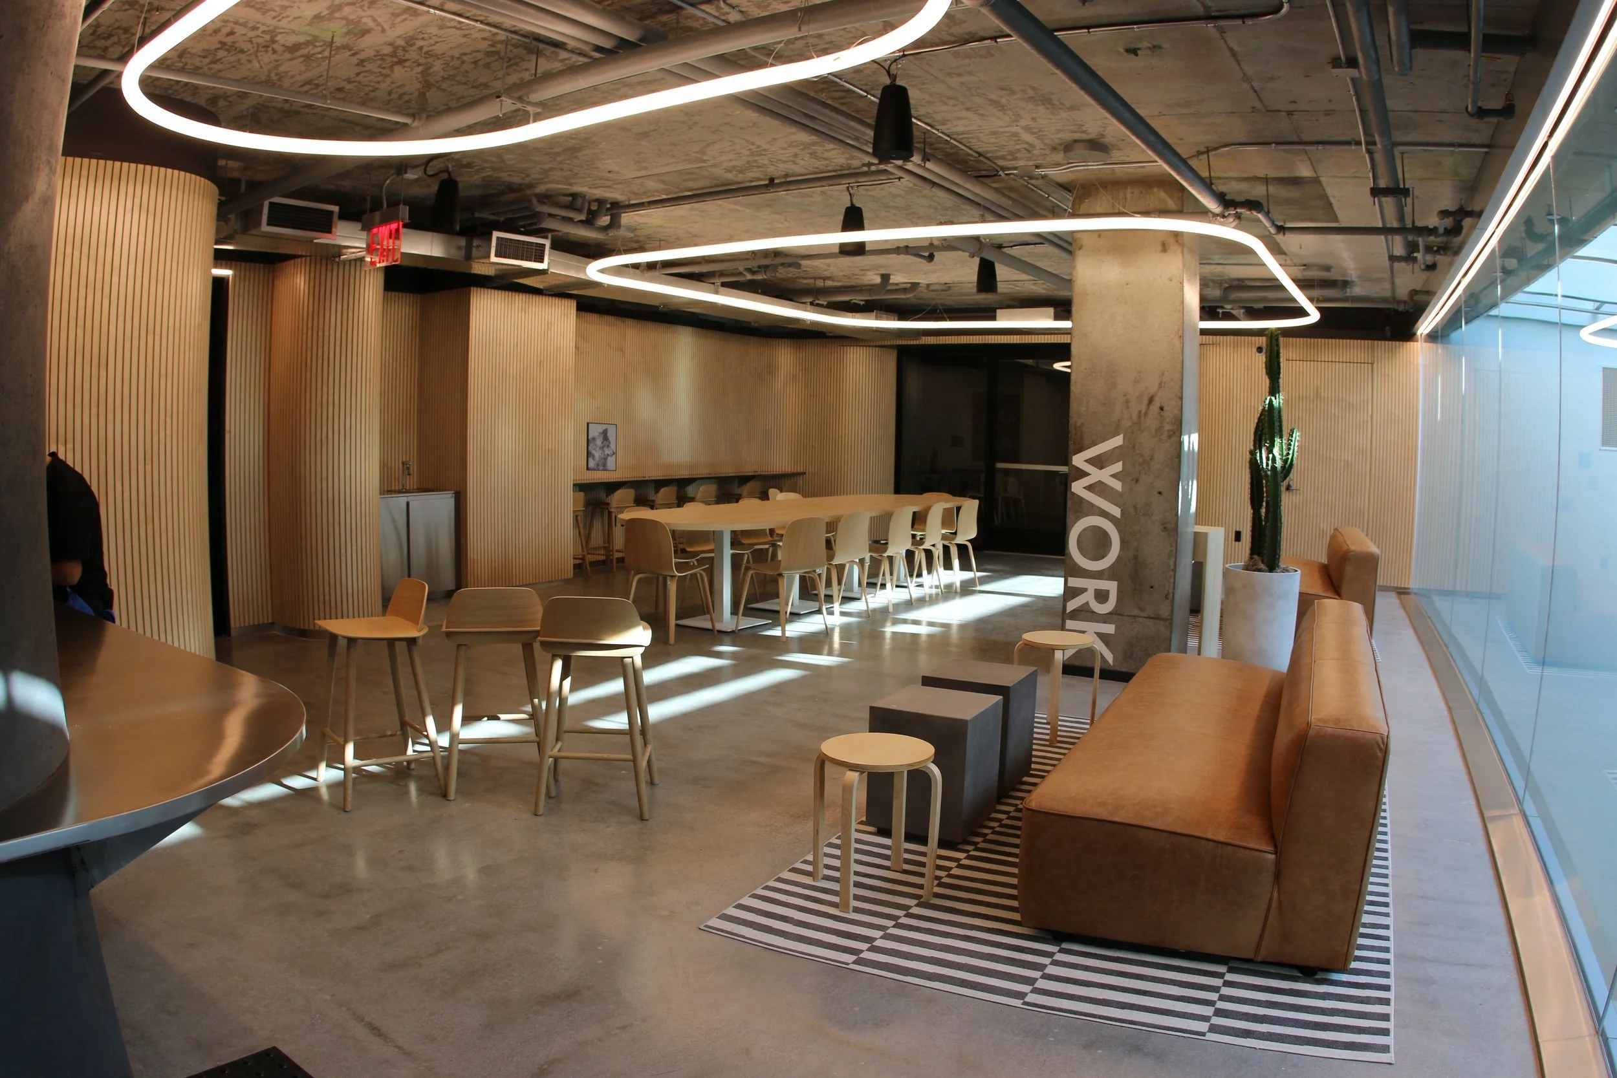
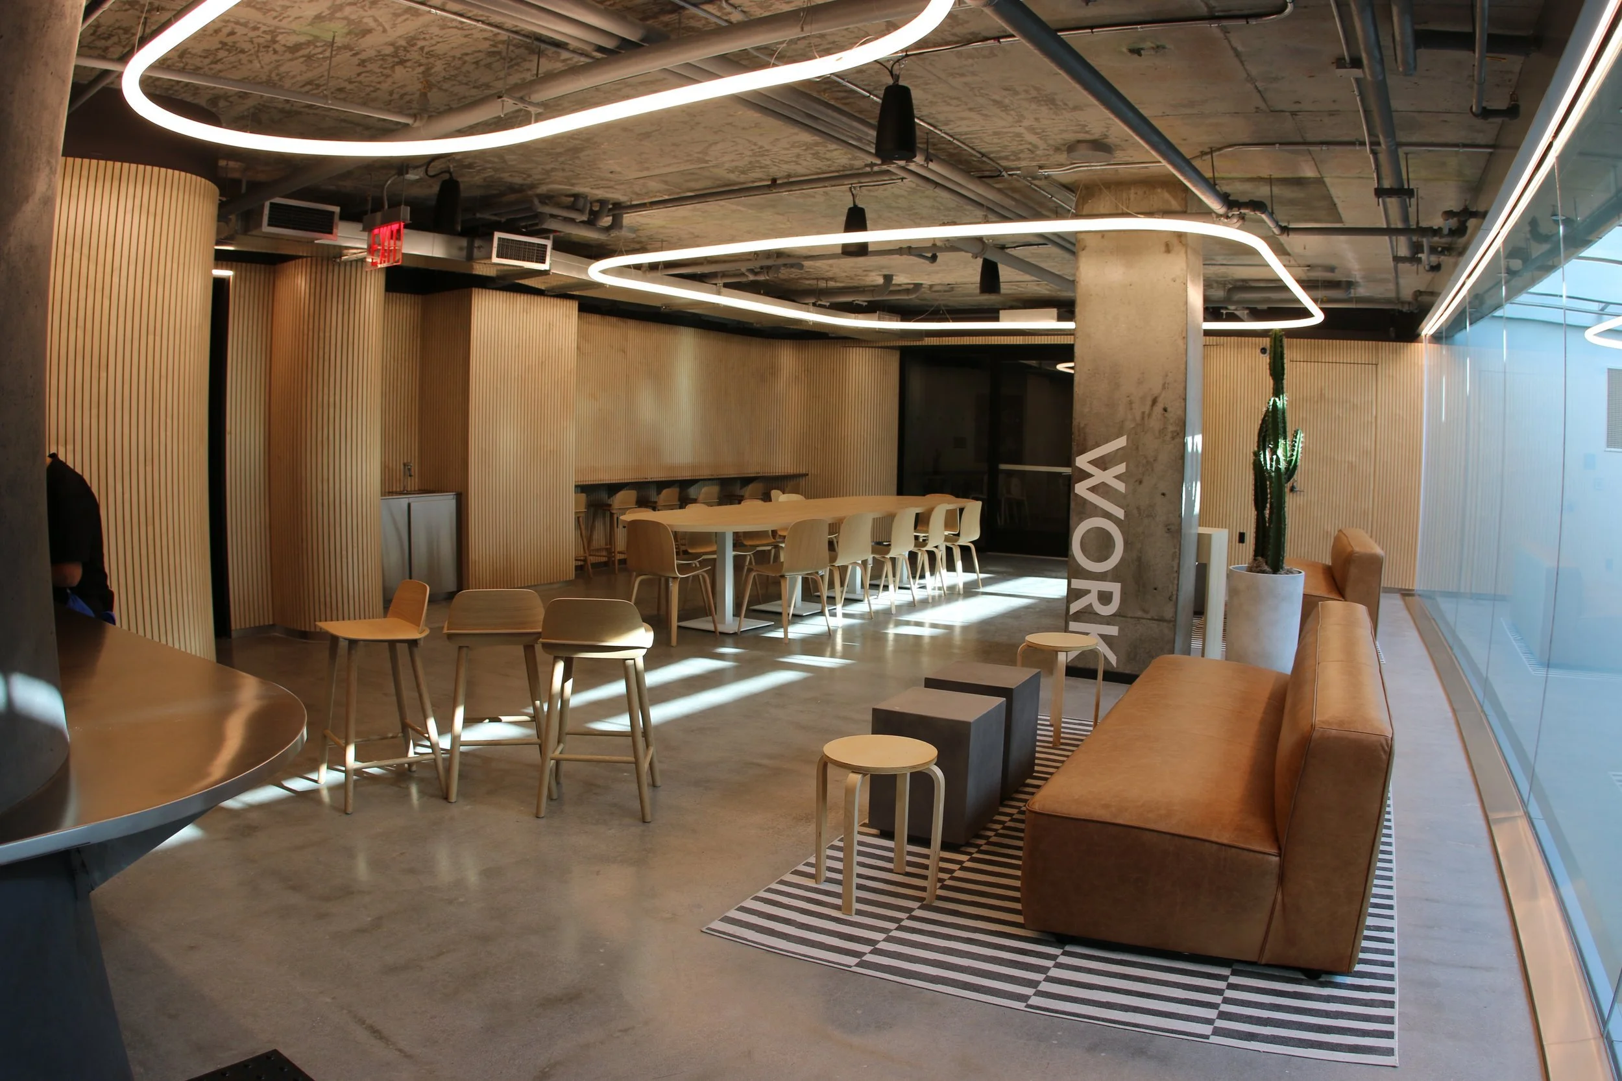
- wall art [586,421,617,472]
